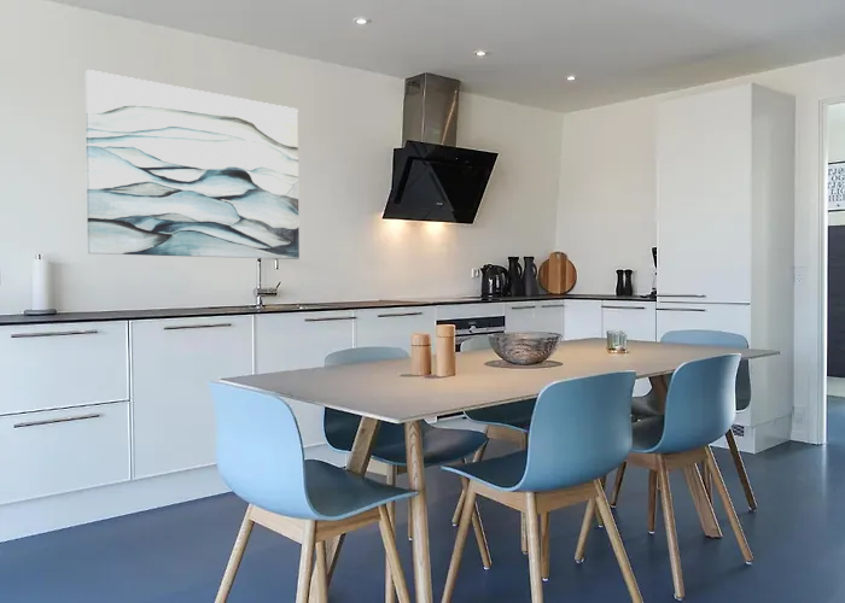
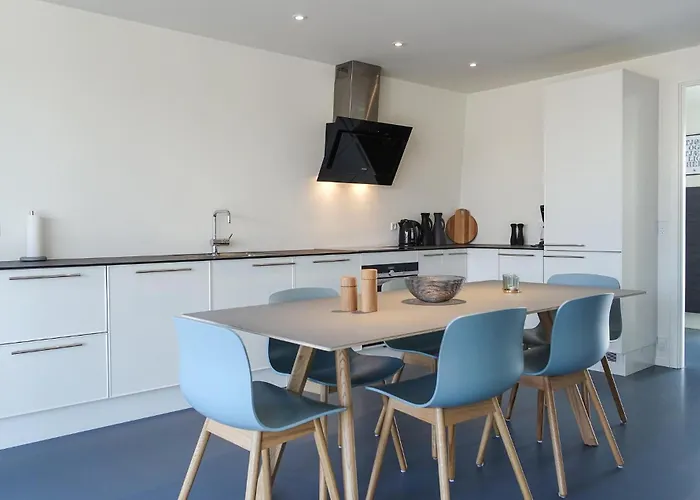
- wall art [84,69,301,260]
